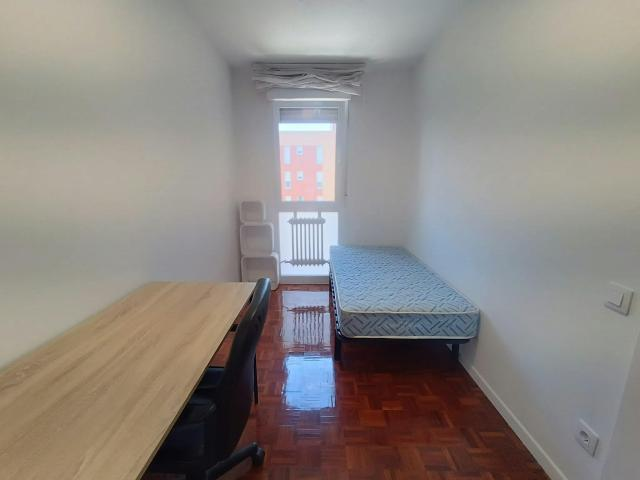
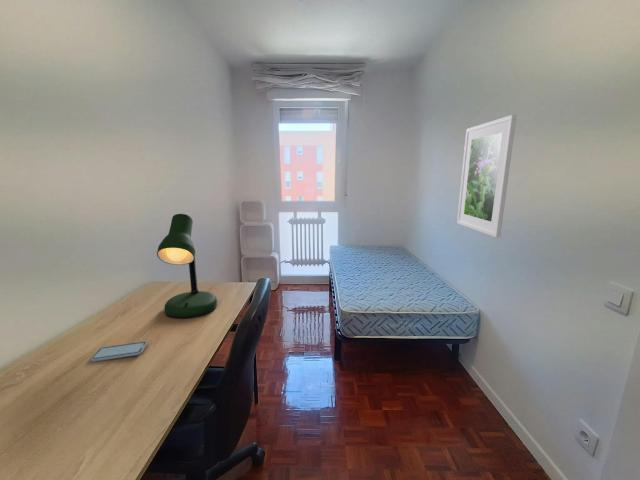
+ smartphone [90,340,147,362]
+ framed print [456,114,517,239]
+ desk lamp [156,213,218,320]
